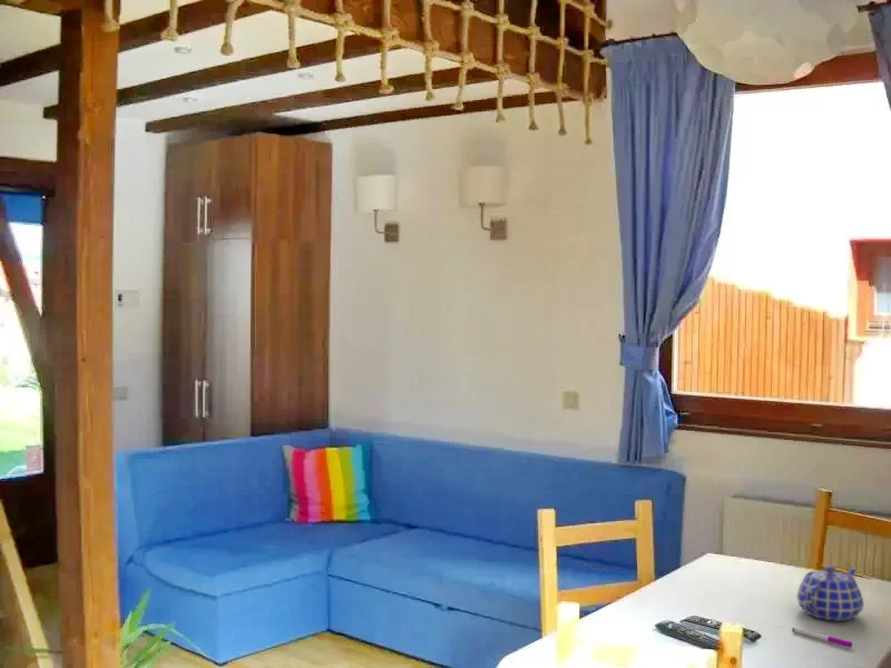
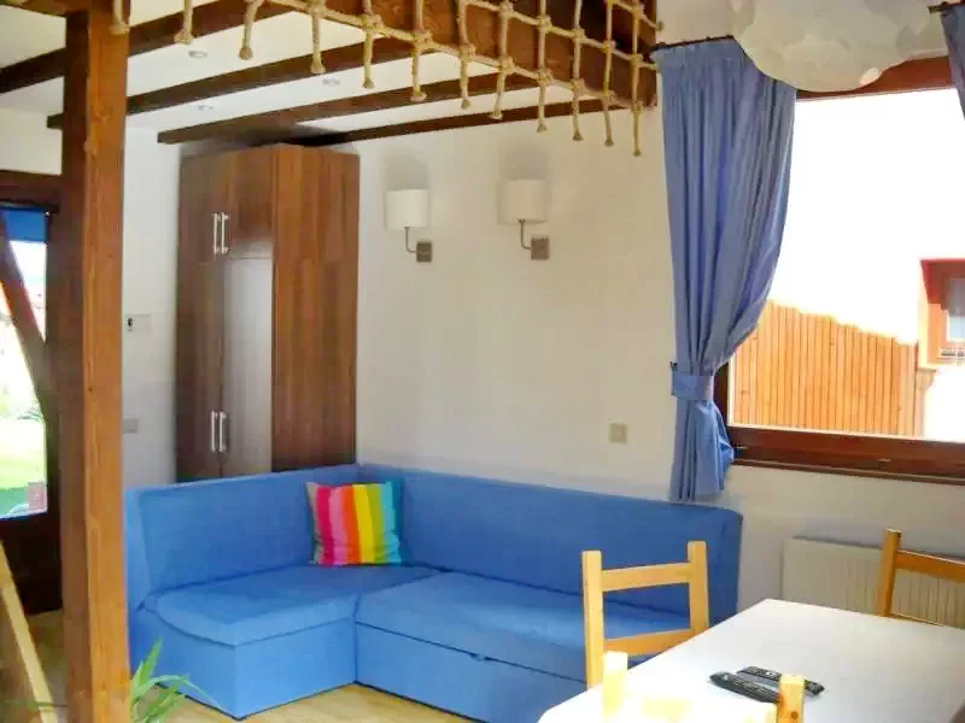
- teapot [796,564,865,622]
- pen [791,627,853,649]
